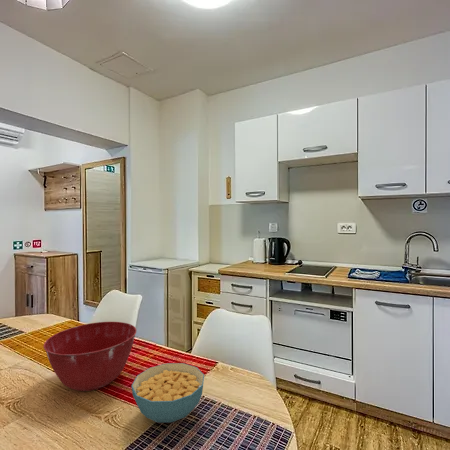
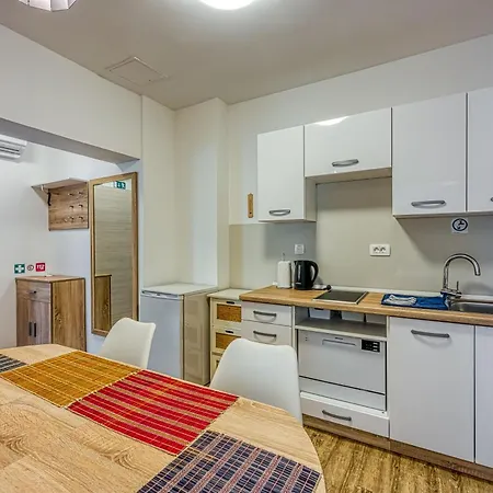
- mixing bowl [43,321,138,392]
- cereal bowl [131,362,205,423]
